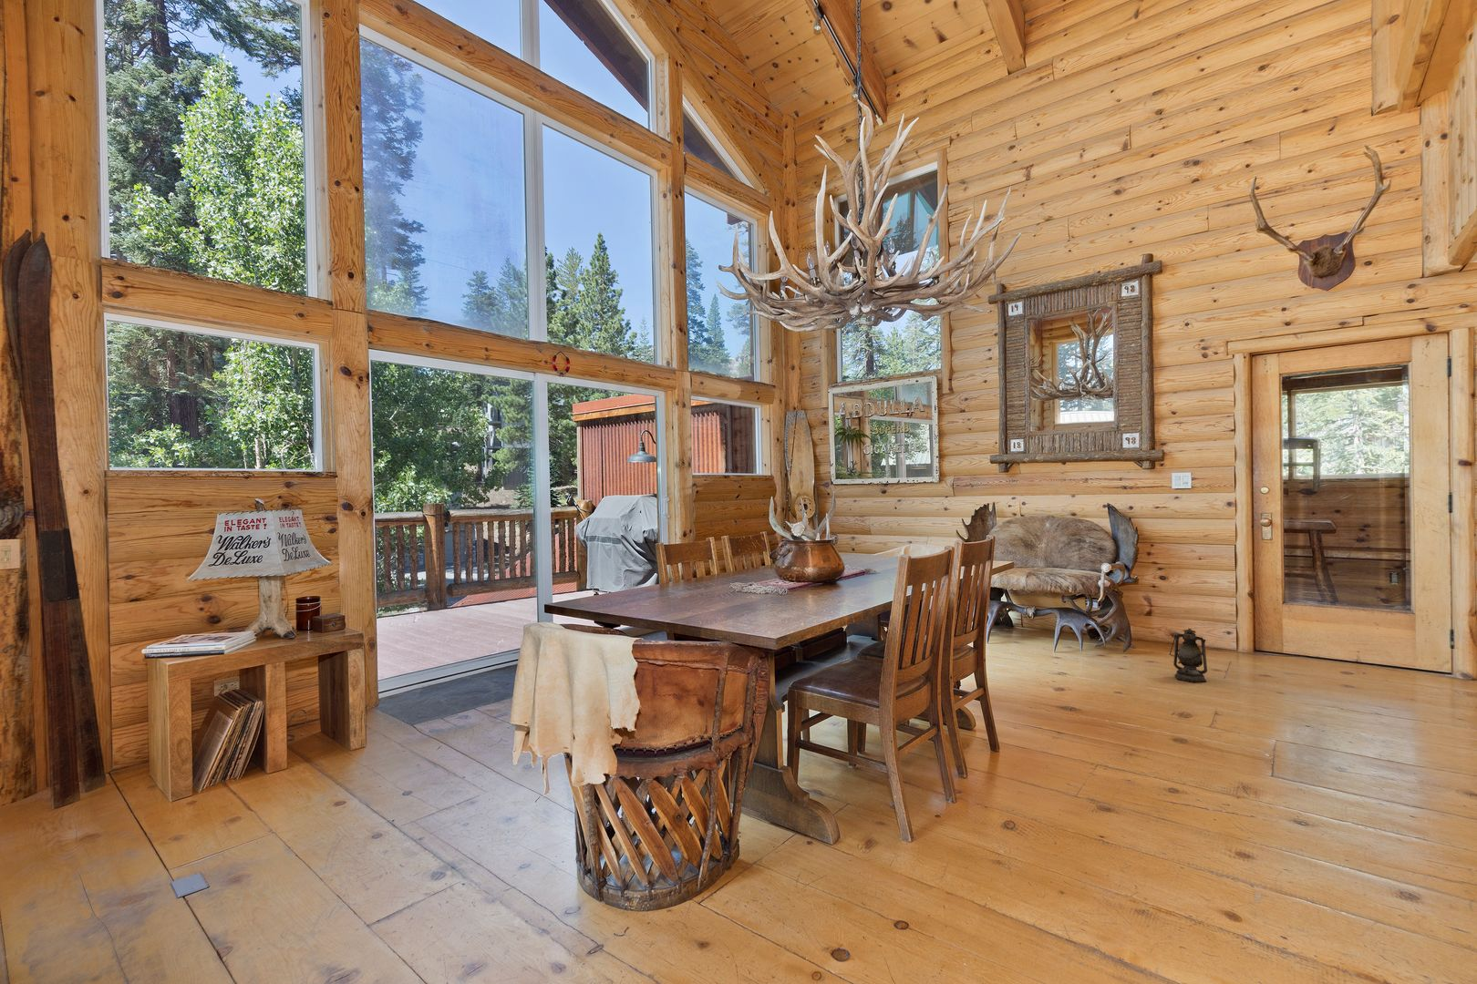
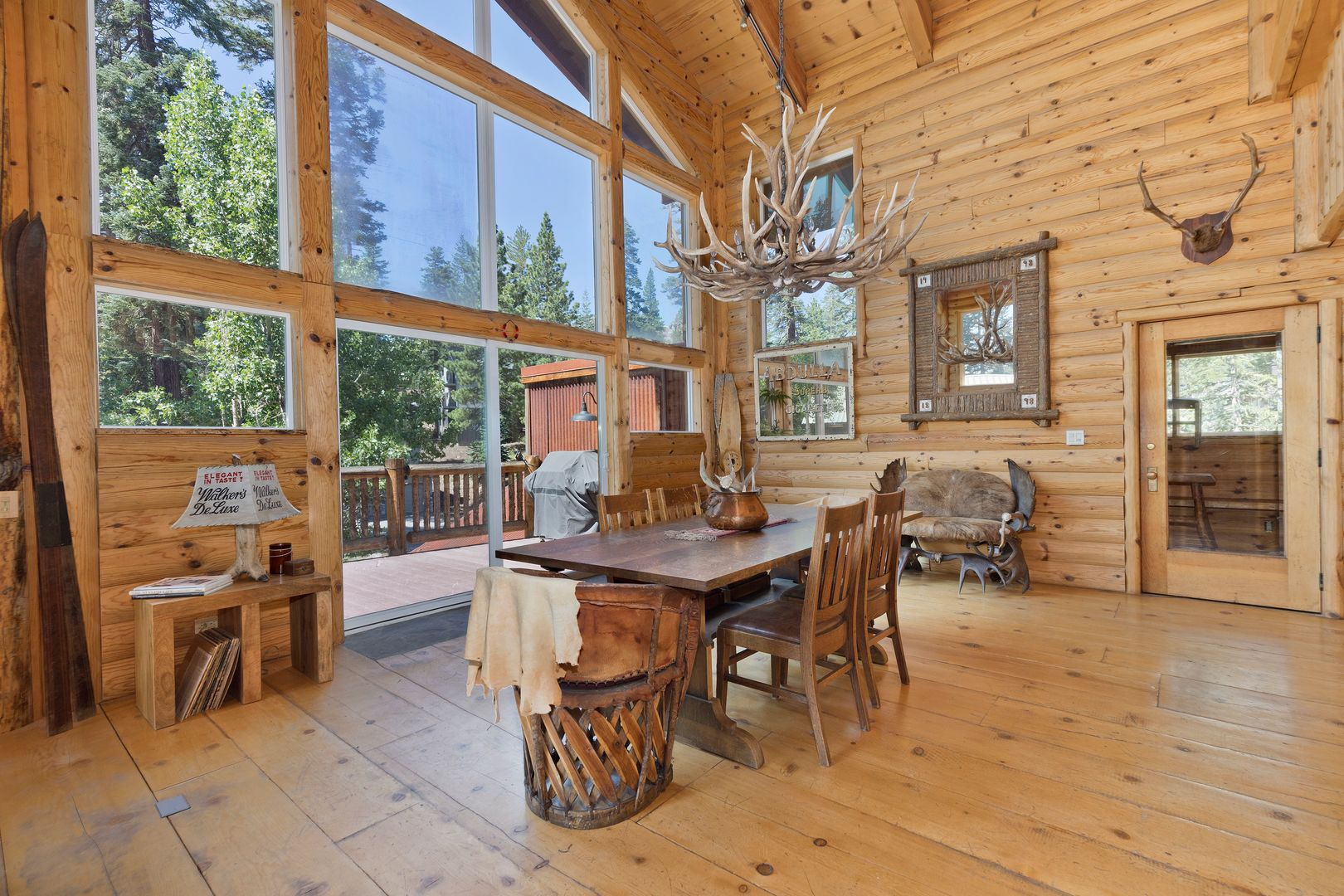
- lantern [1169,628,1208,683]
